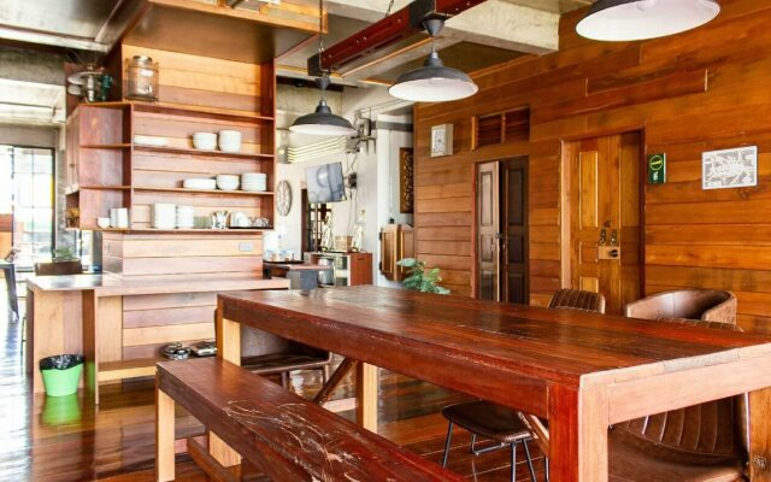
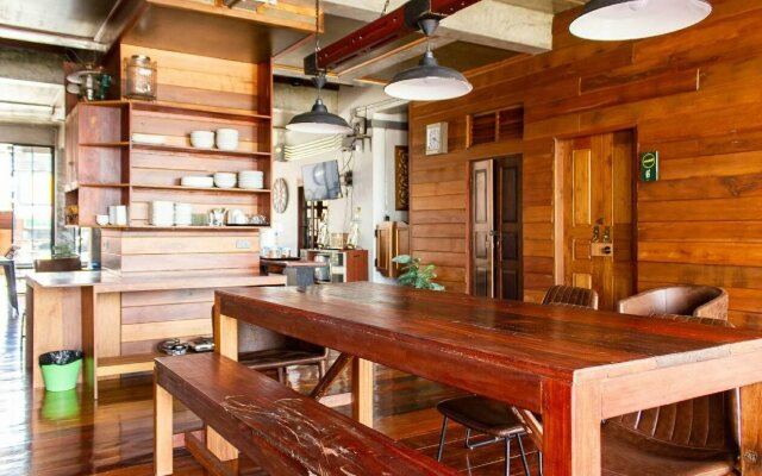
- wall art [701,145,759,190]
